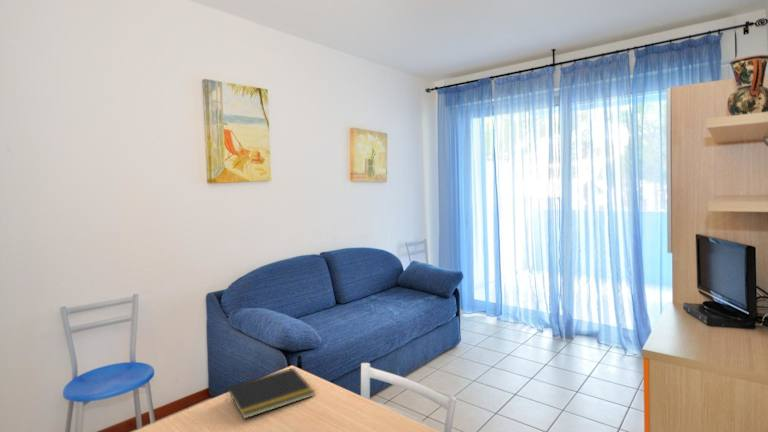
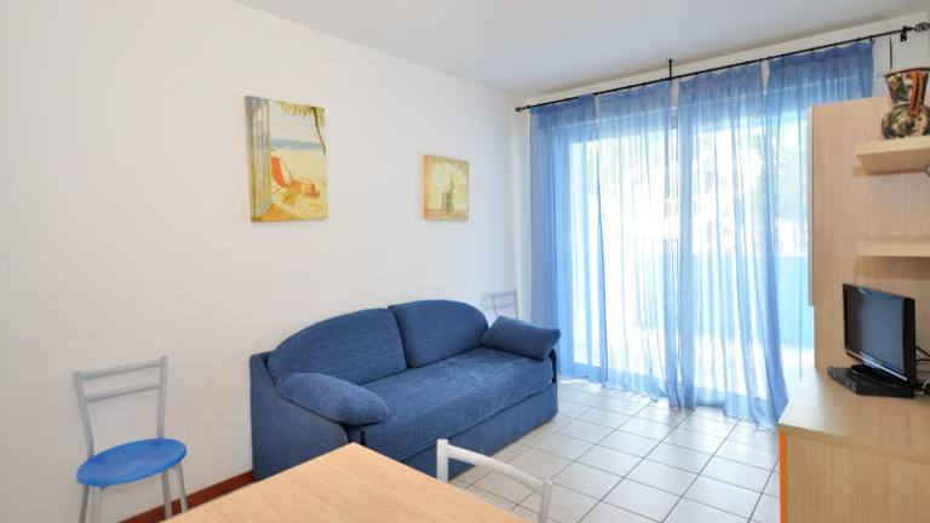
- notepad [225,367,316,420]
